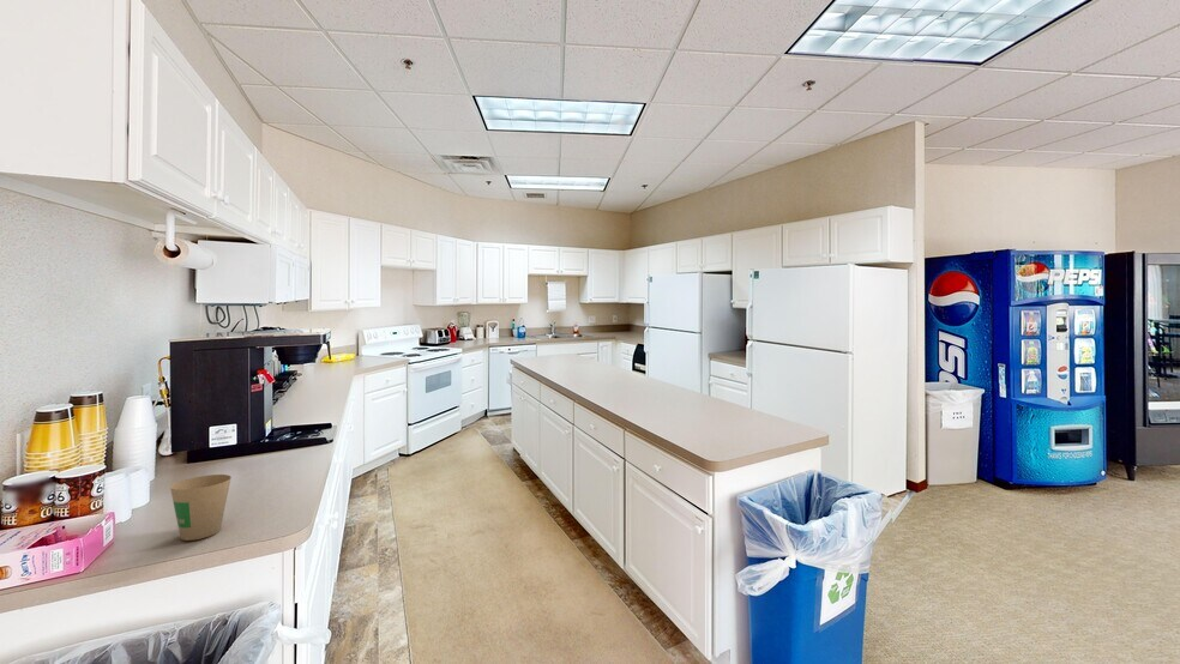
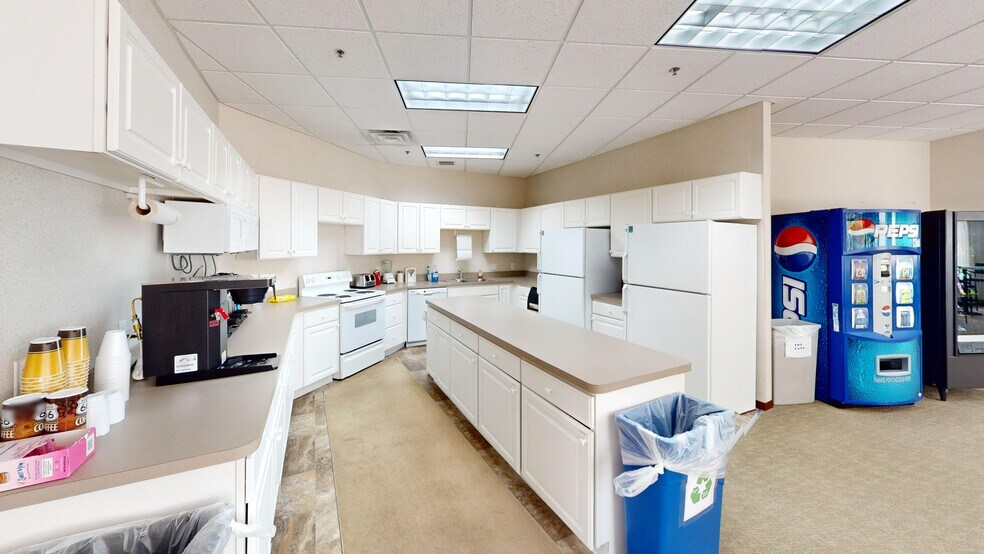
- paper cup [169,473,233,542]
